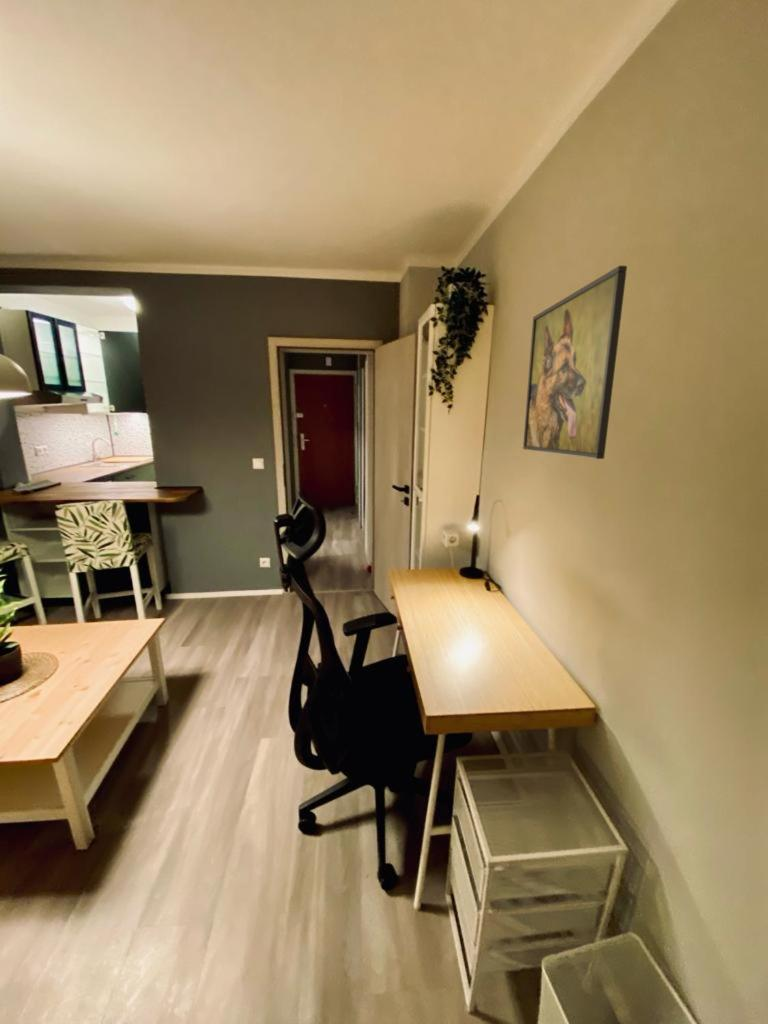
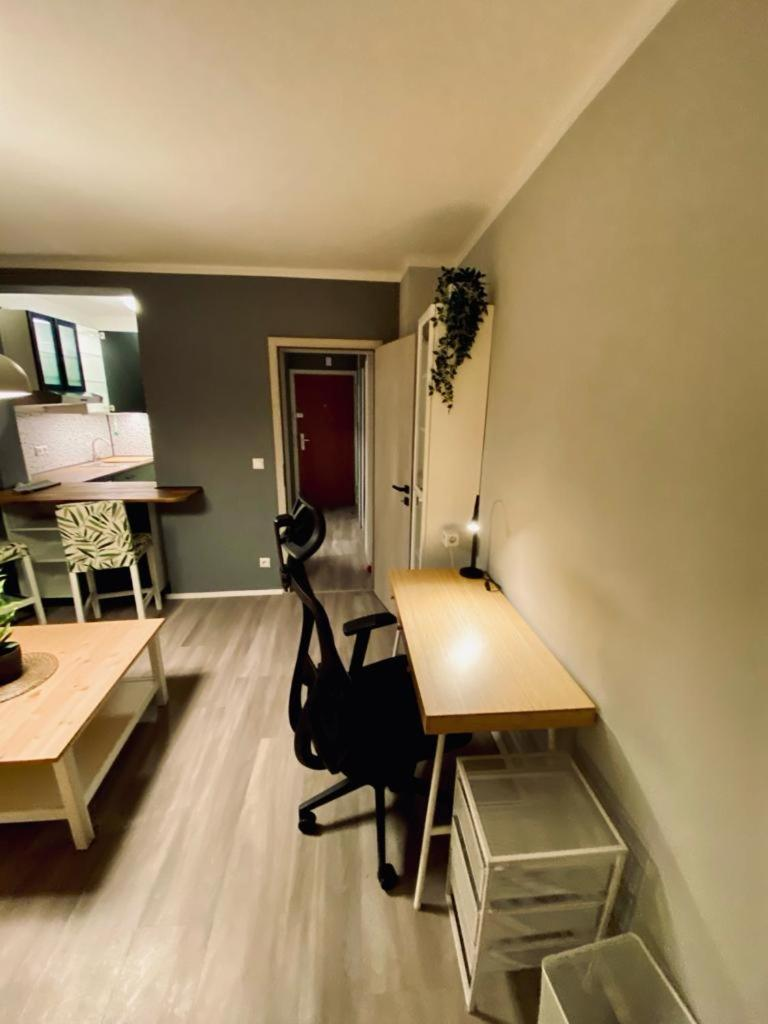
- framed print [522,265,628,460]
